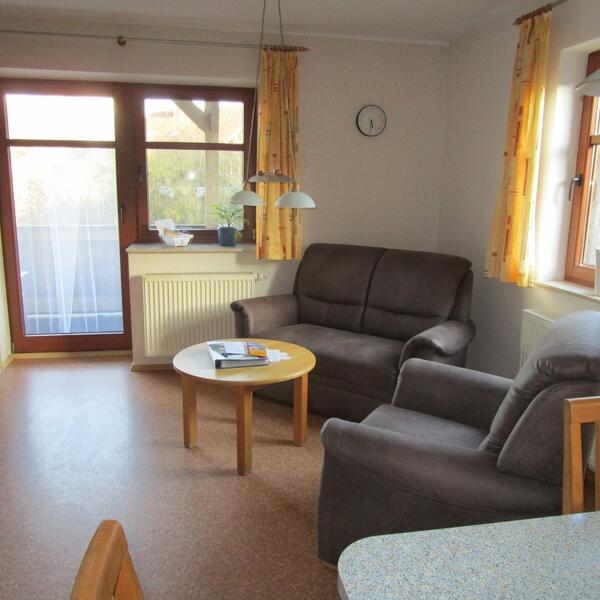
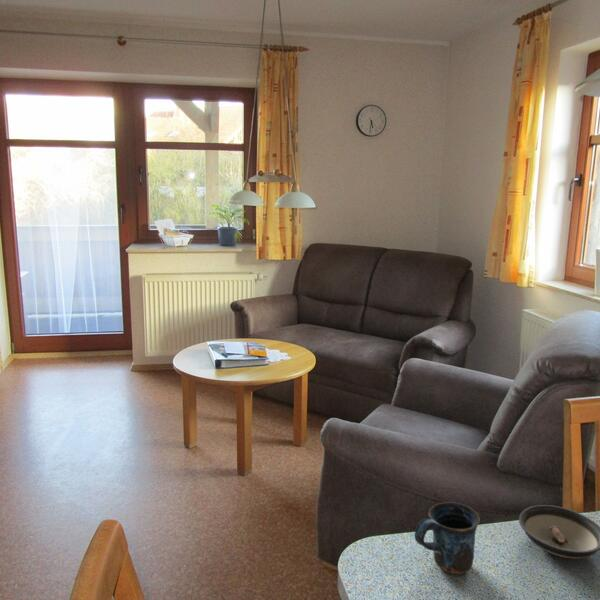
+ saucer [518,504,600,560]
+ mug [414,501,481,575]
